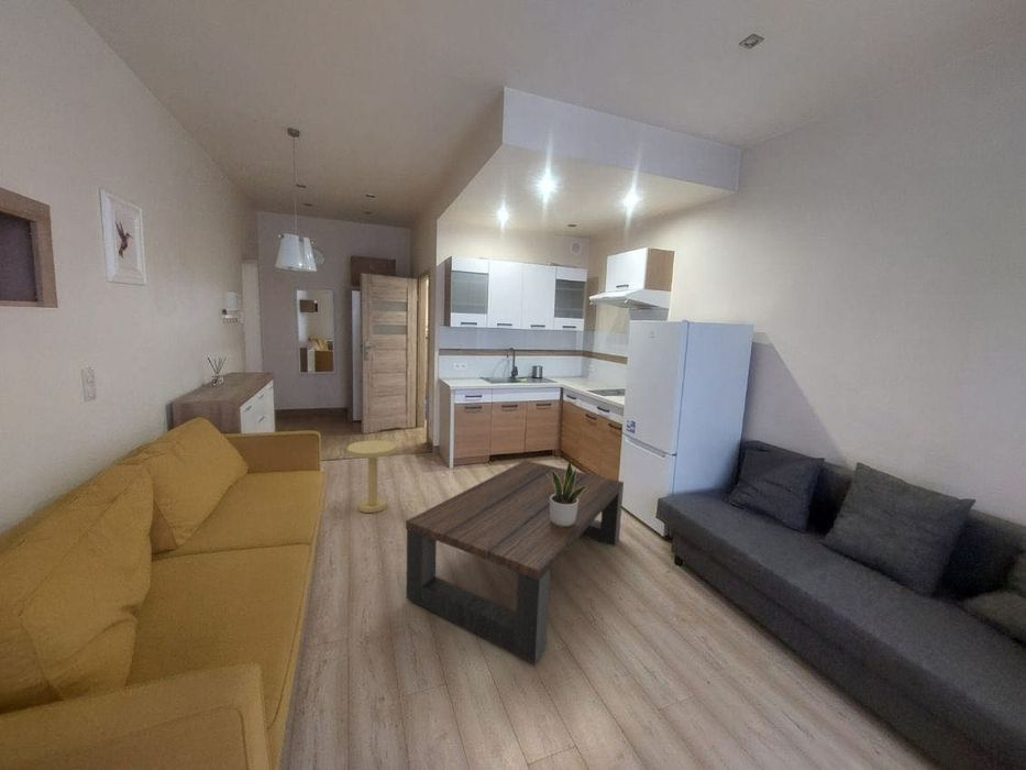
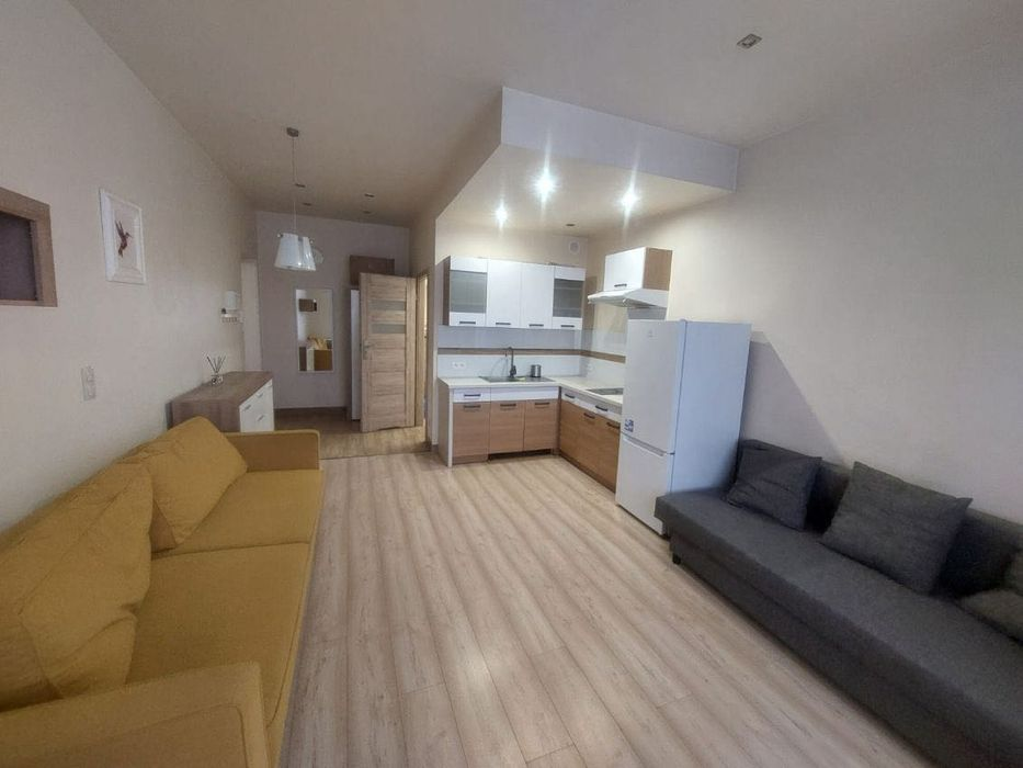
- potted plant [547,461,587,526]
- side table [346,439,397,514]
- coffee table [405,460,625,664]
